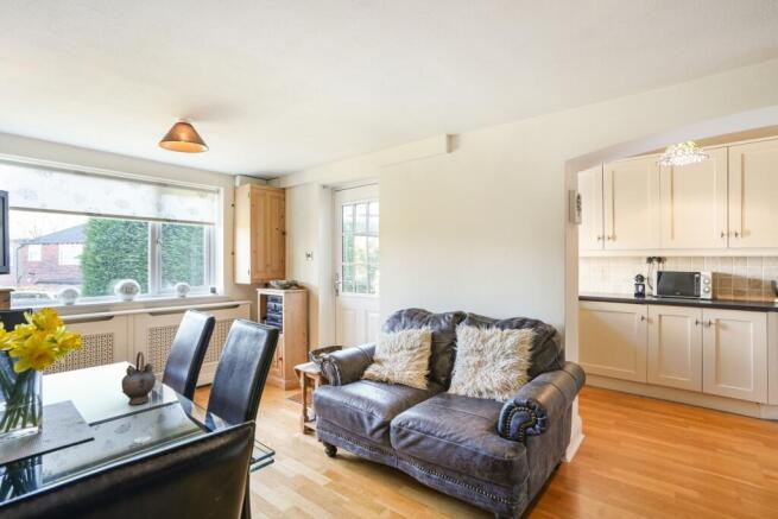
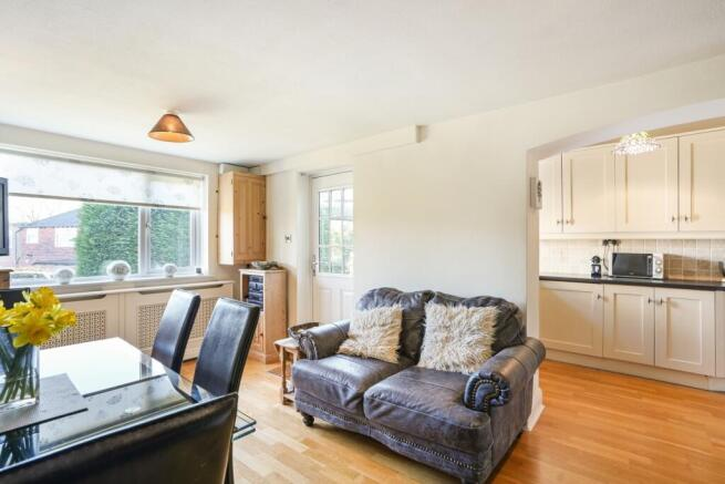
- teapot [120,350,157,405]
